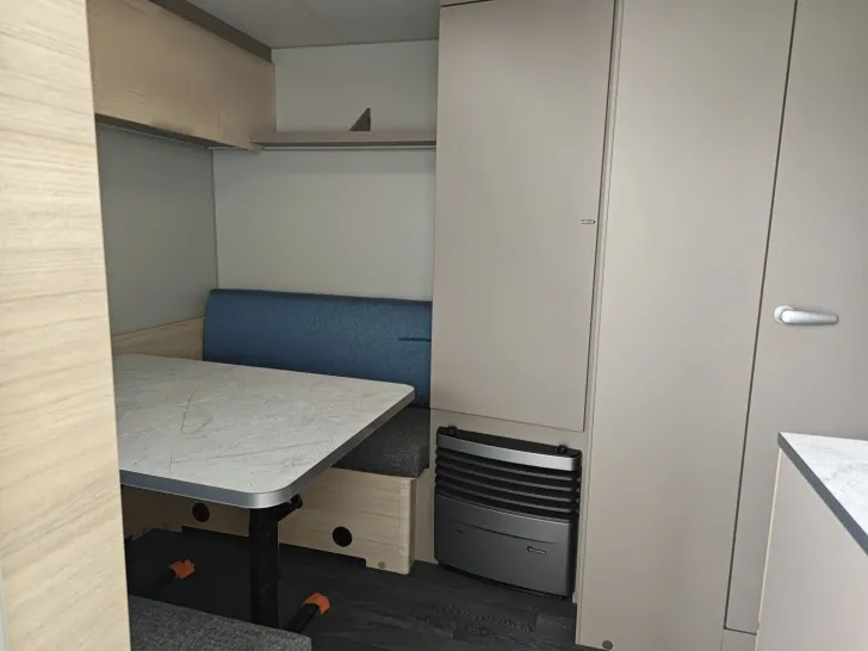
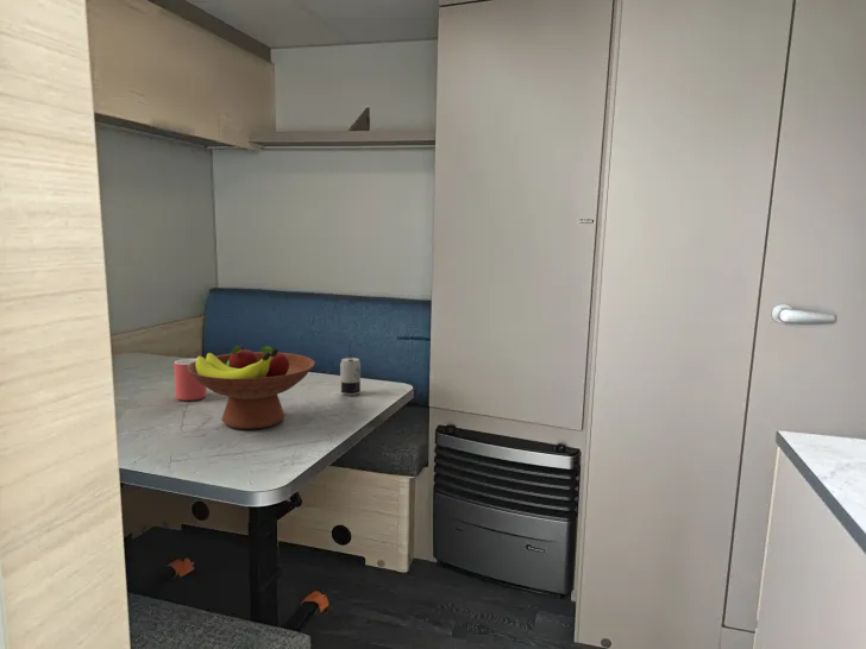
+ fruit bowl [187,345,316,430]
+ mug [174,358,207,402]
+ beverage can [339,354,362,397]
